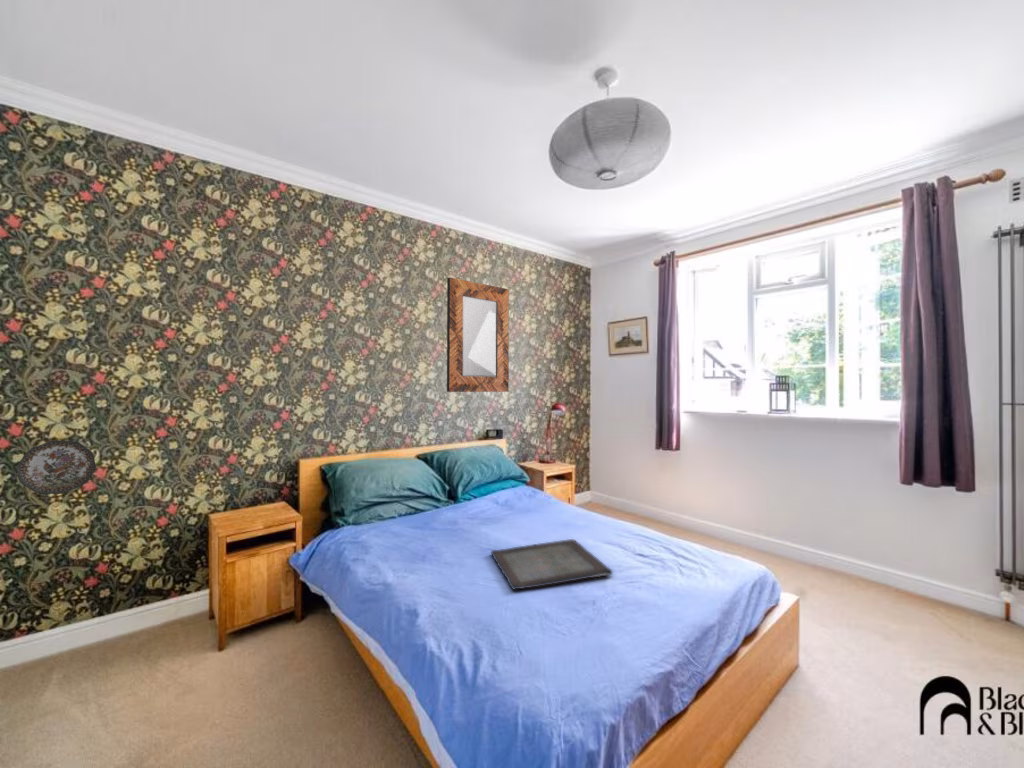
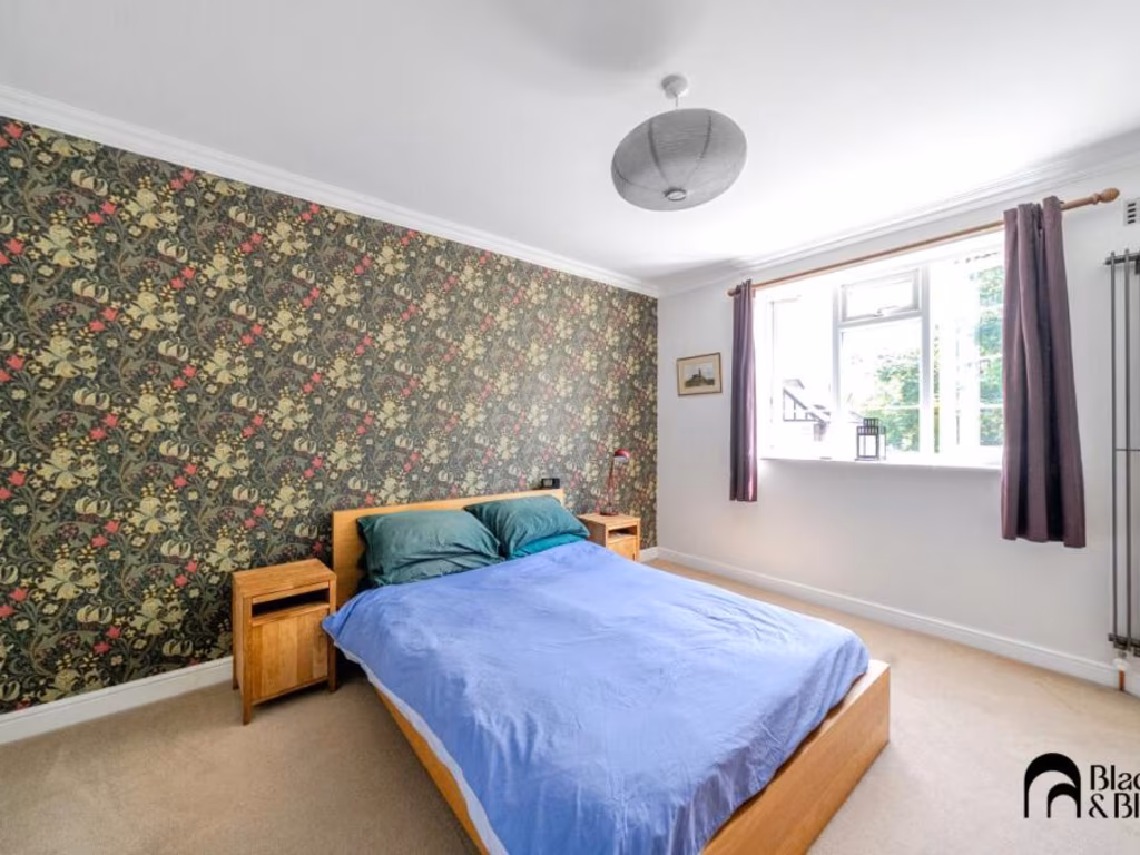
- serving tray [490,538,614,591]
- decorative plate [16,439,97,495]
- home mirror [446,276,510,393]
